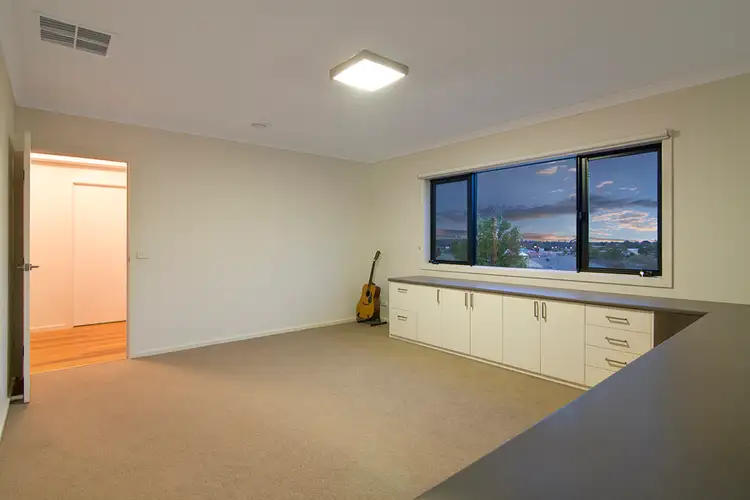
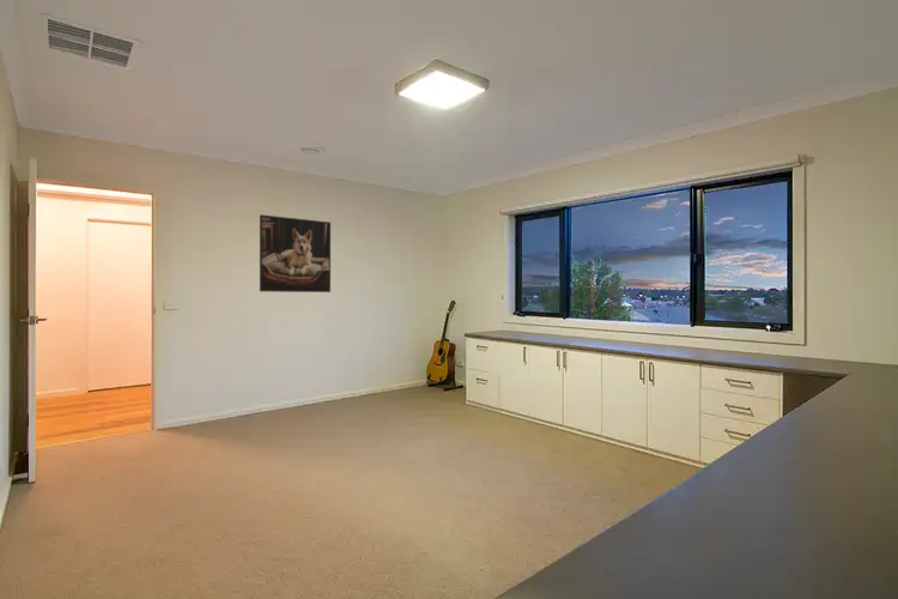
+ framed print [259,213,332,294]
